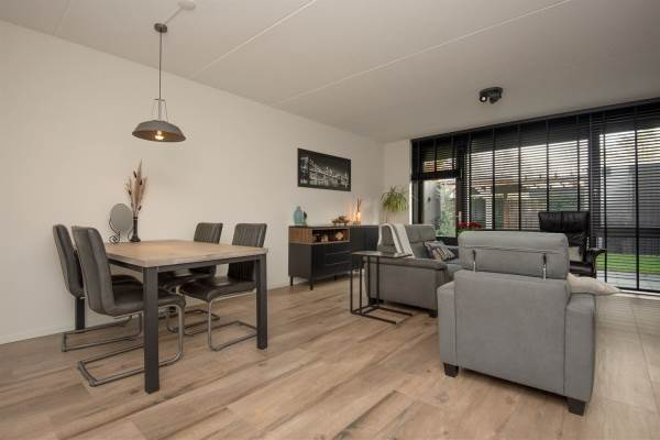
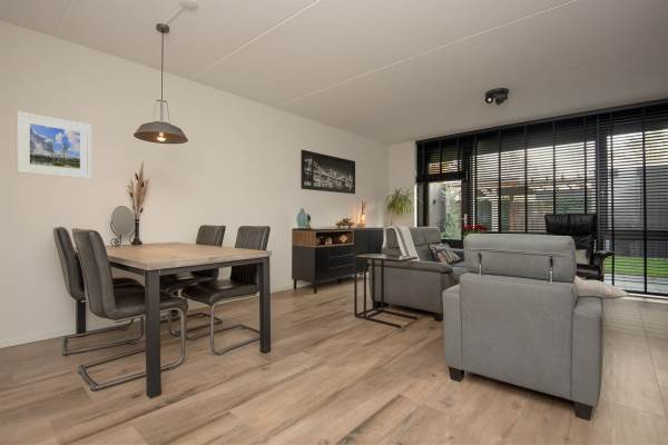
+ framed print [16,110,92,180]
